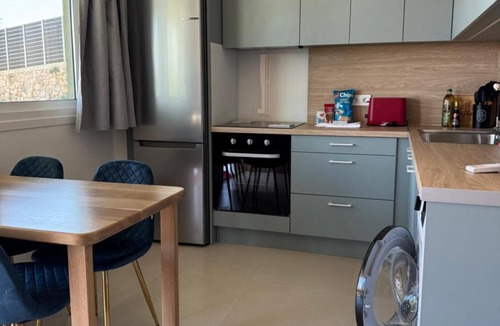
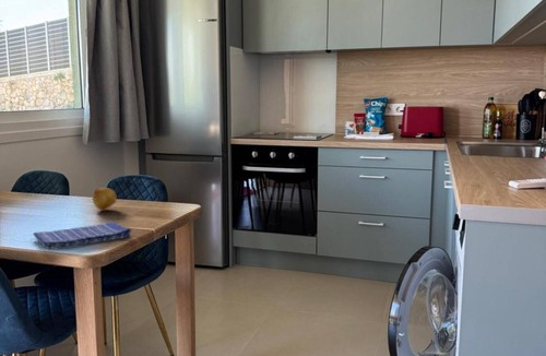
+ dish towel [32,221,132,250]
+ fruit [92,187,118,211]
